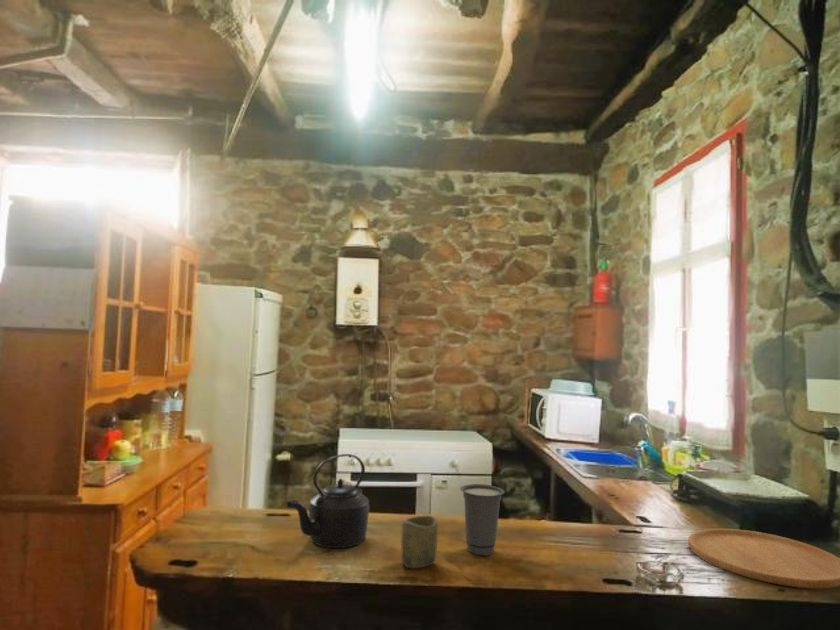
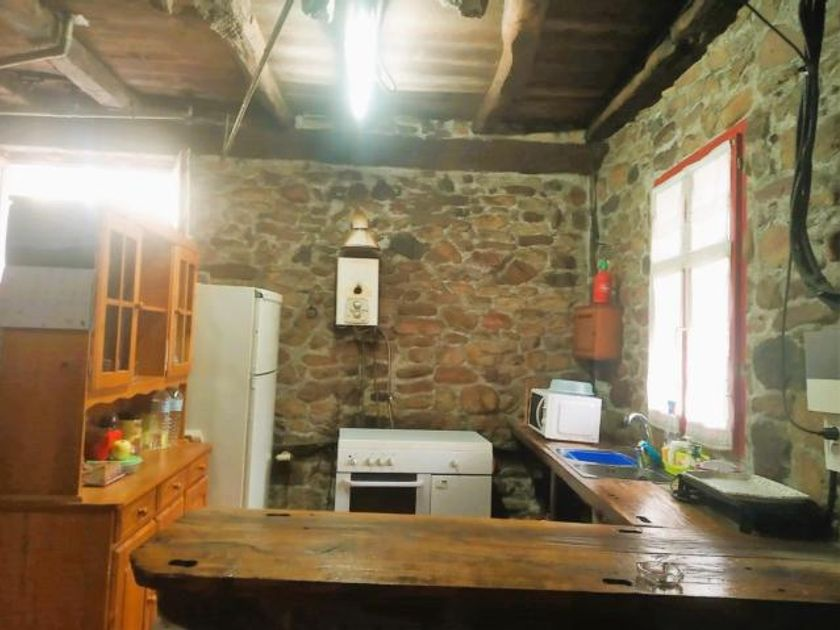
- cutting board [687,528,840,590]
- cup [400,514,439,569]
- cup [459,483,506,557]
- kettle [285,453,370,549]
